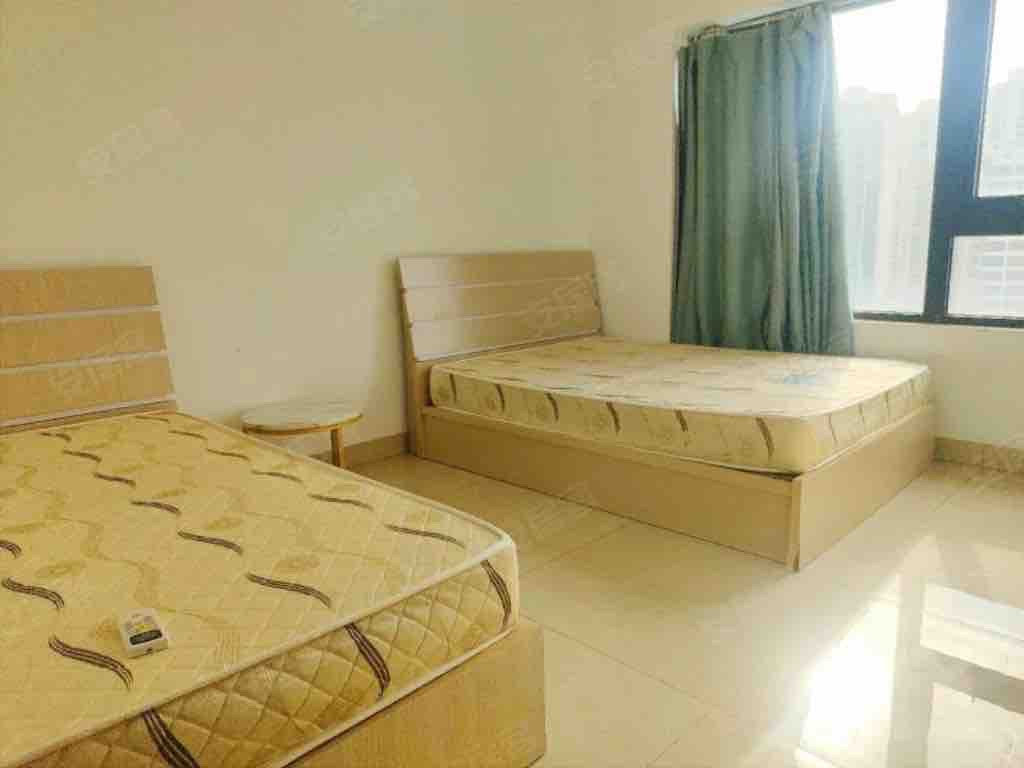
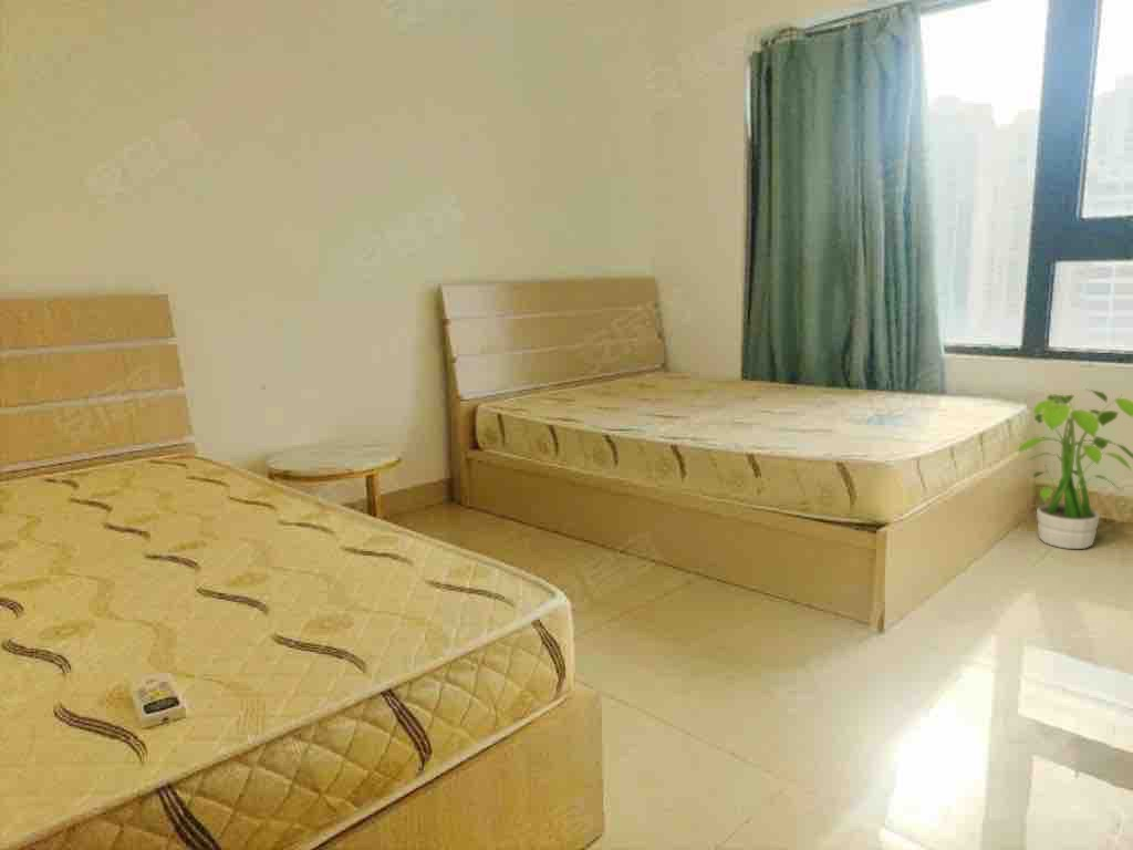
+ potted plant [1012,387,1133,550]
